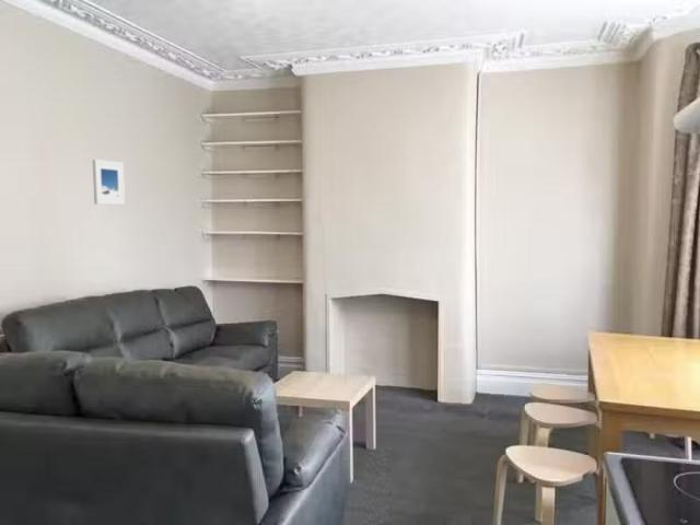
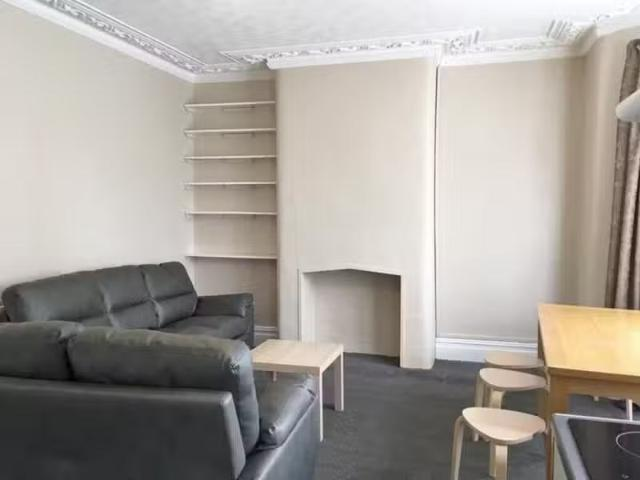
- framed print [92,159,126,206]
